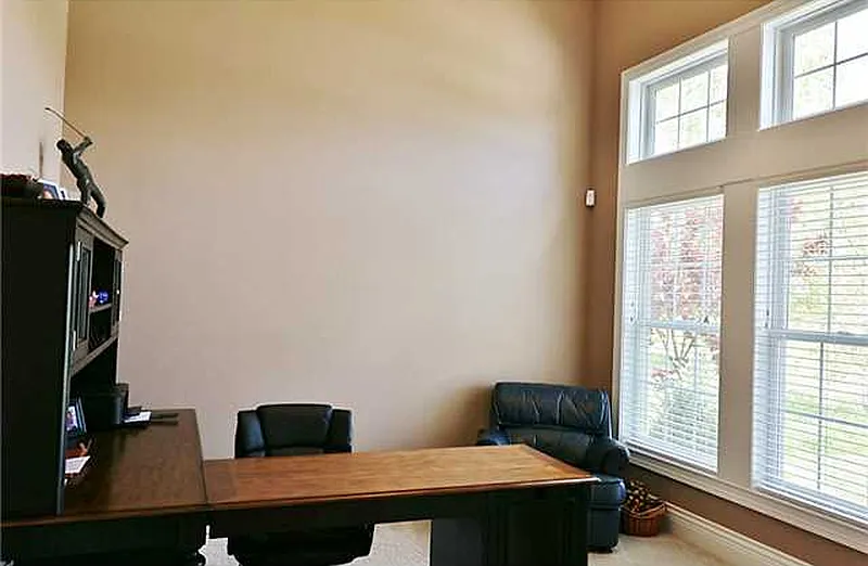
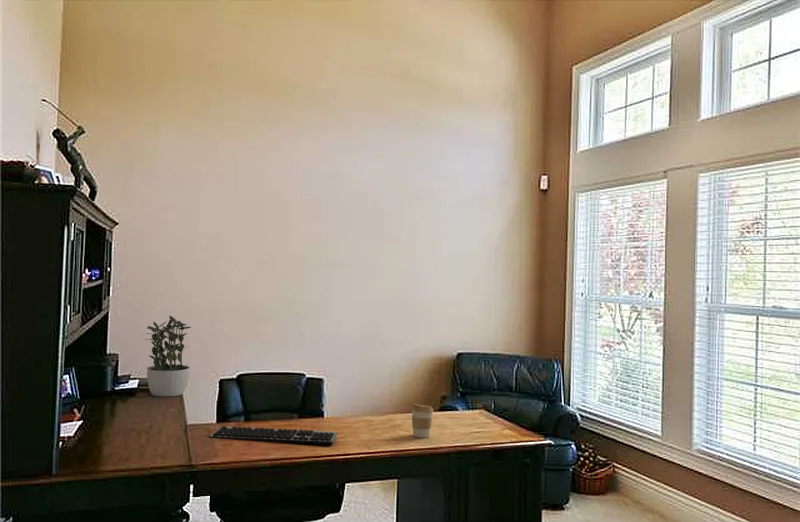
+ coffee cup [410,403,434,439]
+ keyboard [208,425,338,446]
+ potted plant [145,315,192,397]
